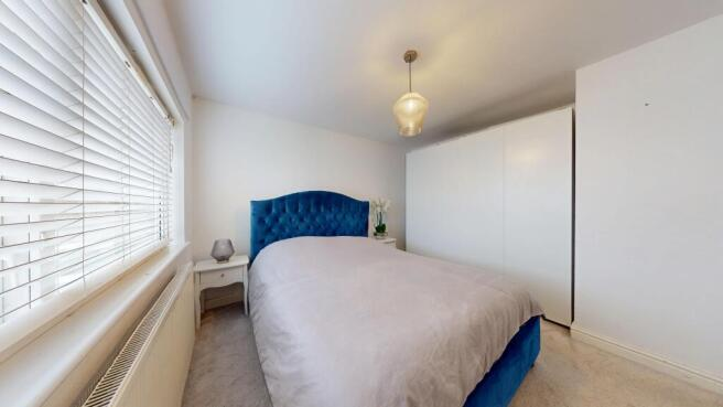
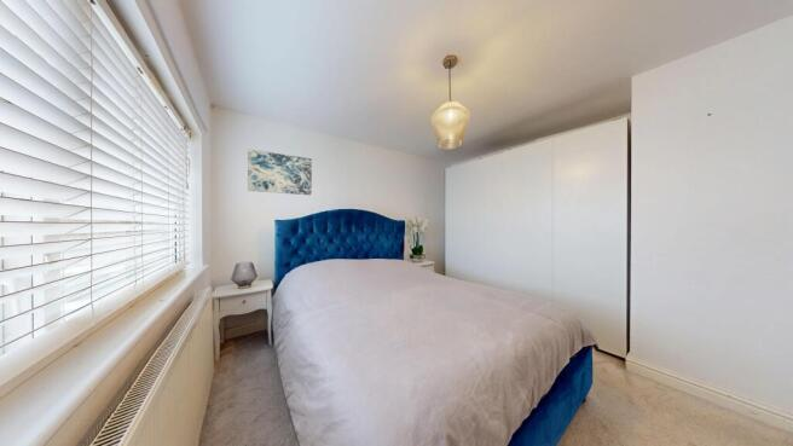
+ wall art [247,147,313,196]
